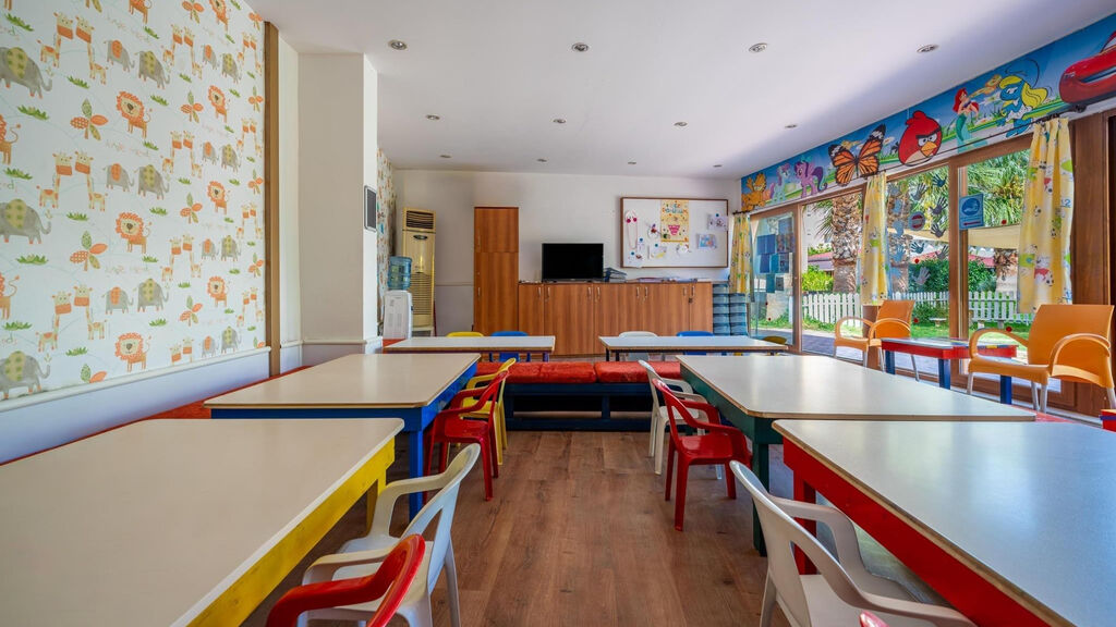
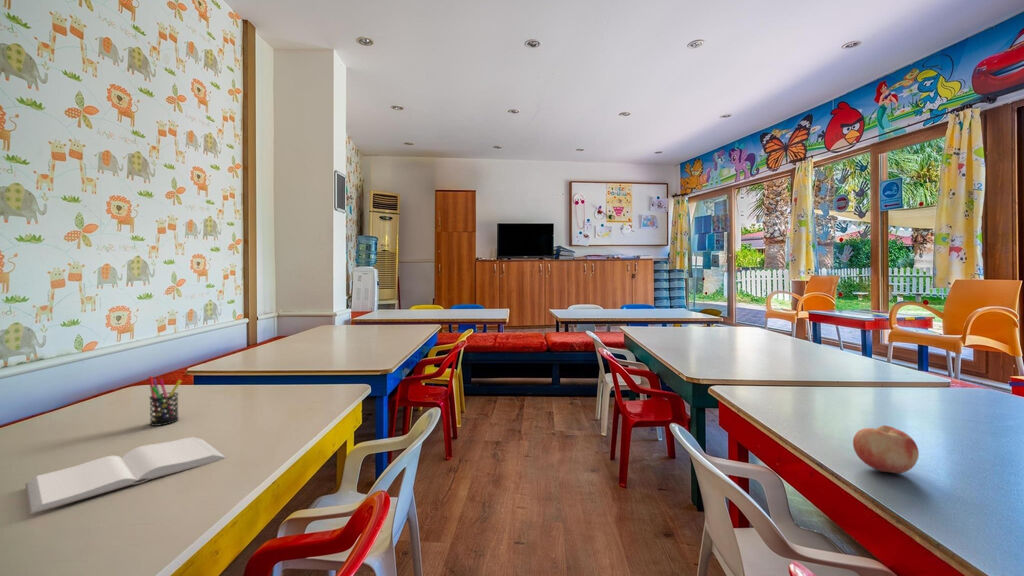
+ fruit [852,425,920,474]
+ book [24,436,227,516]
+ pen holder [147,375,182,427]
